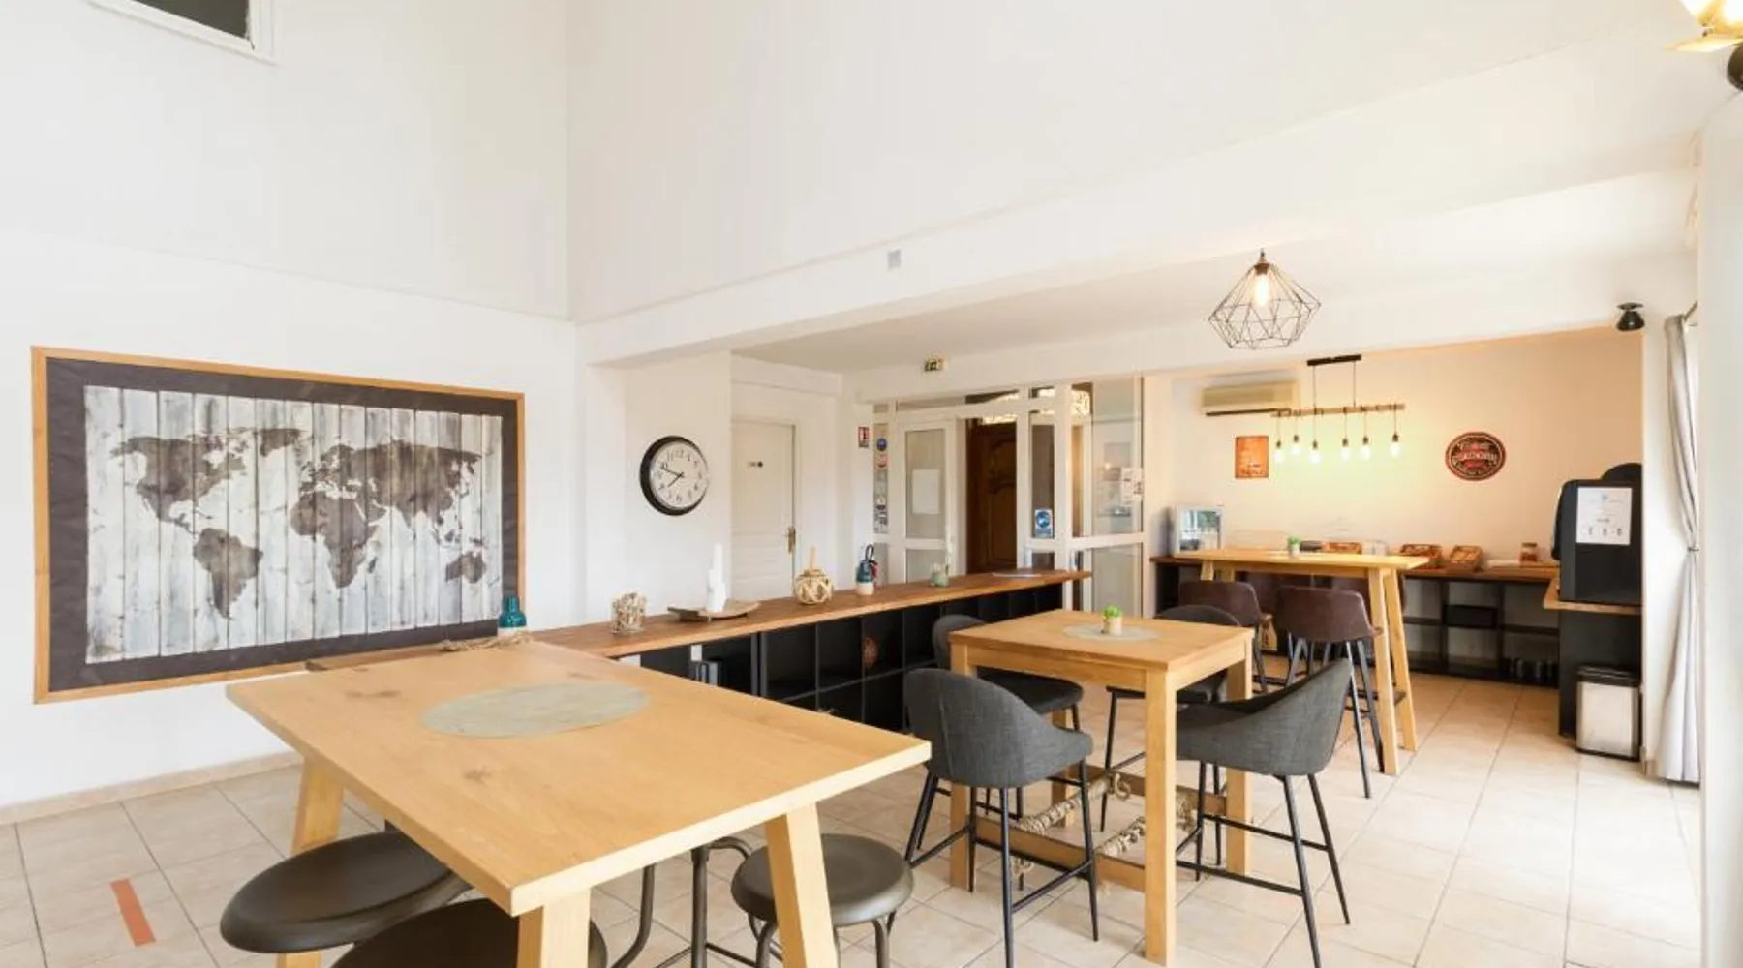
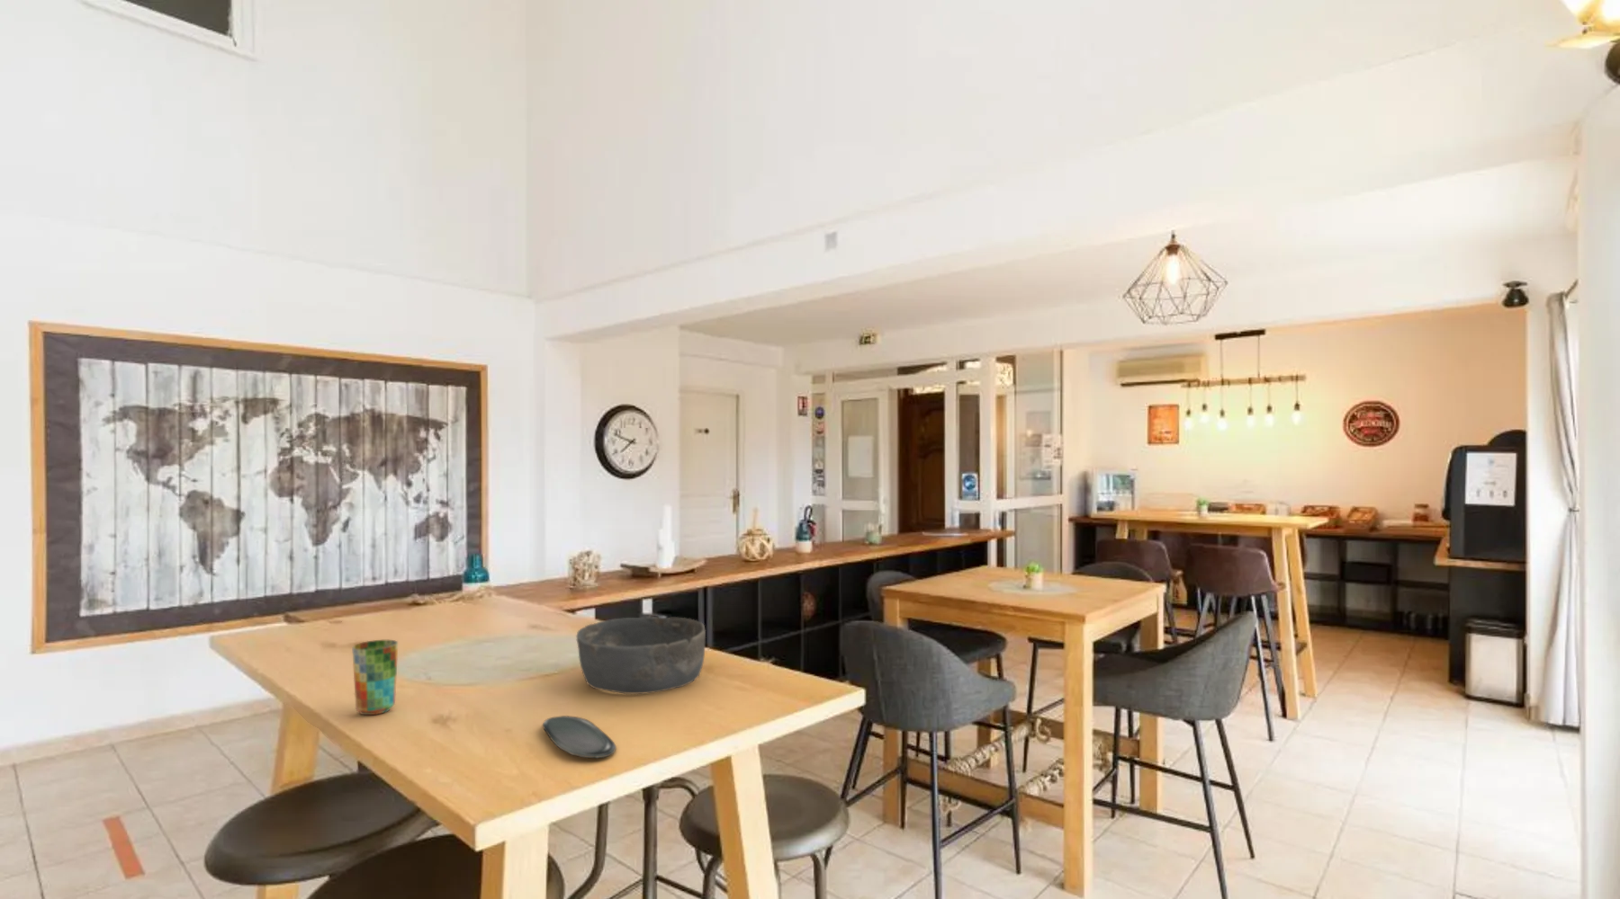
+ bowl [575,616,707,695]
+ cup [351,639,399,715]
+ oval tray [542,715,617,758]
